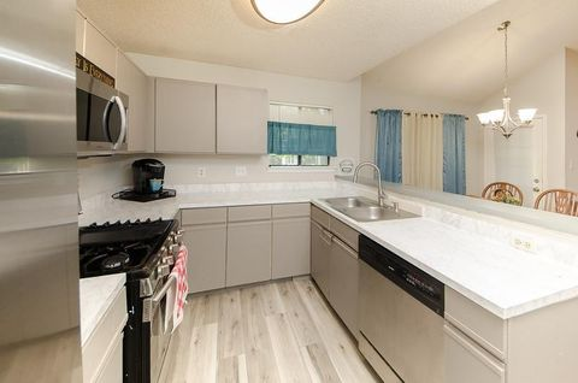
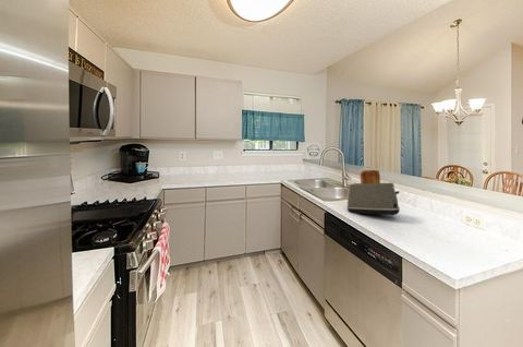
+ toaster [345,169,401,216]
